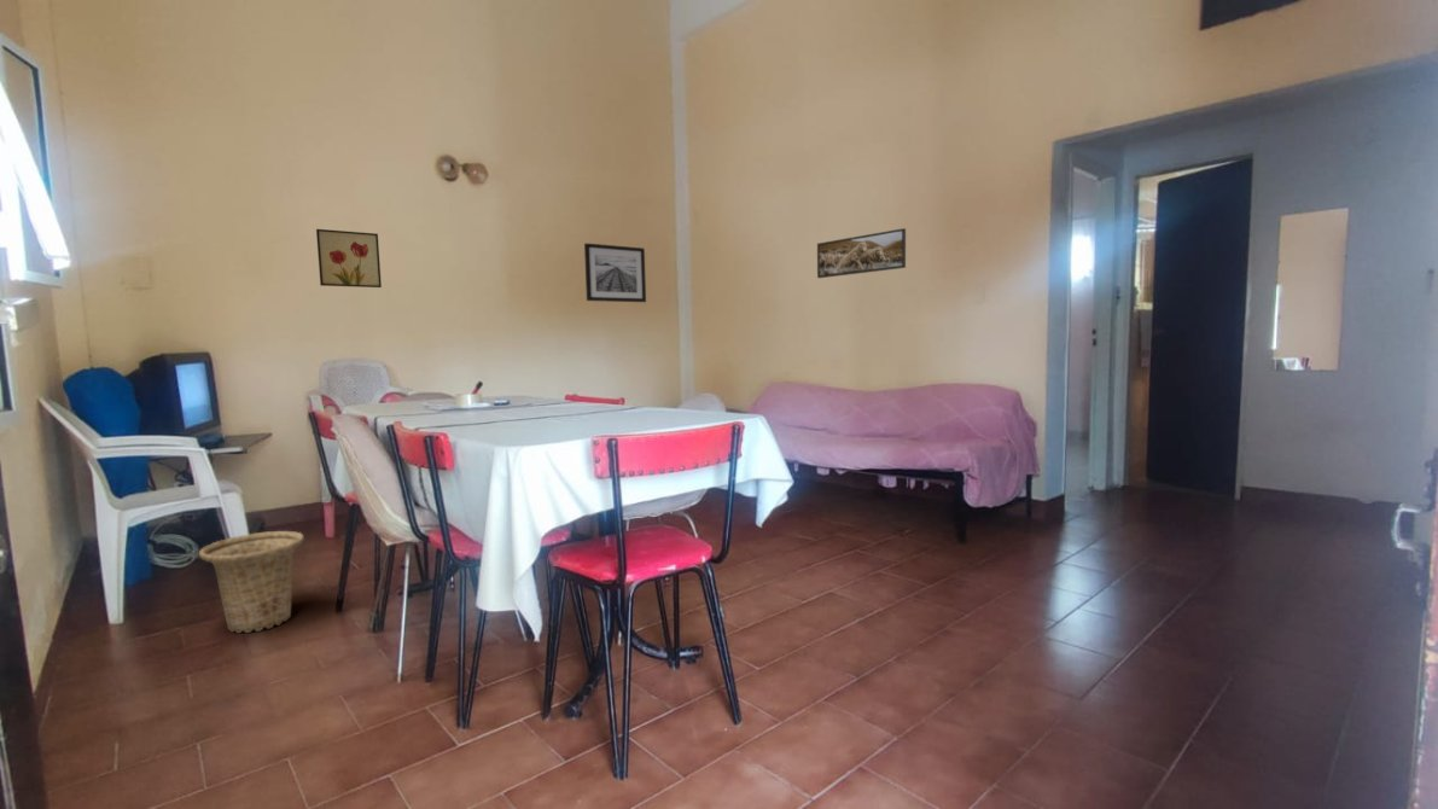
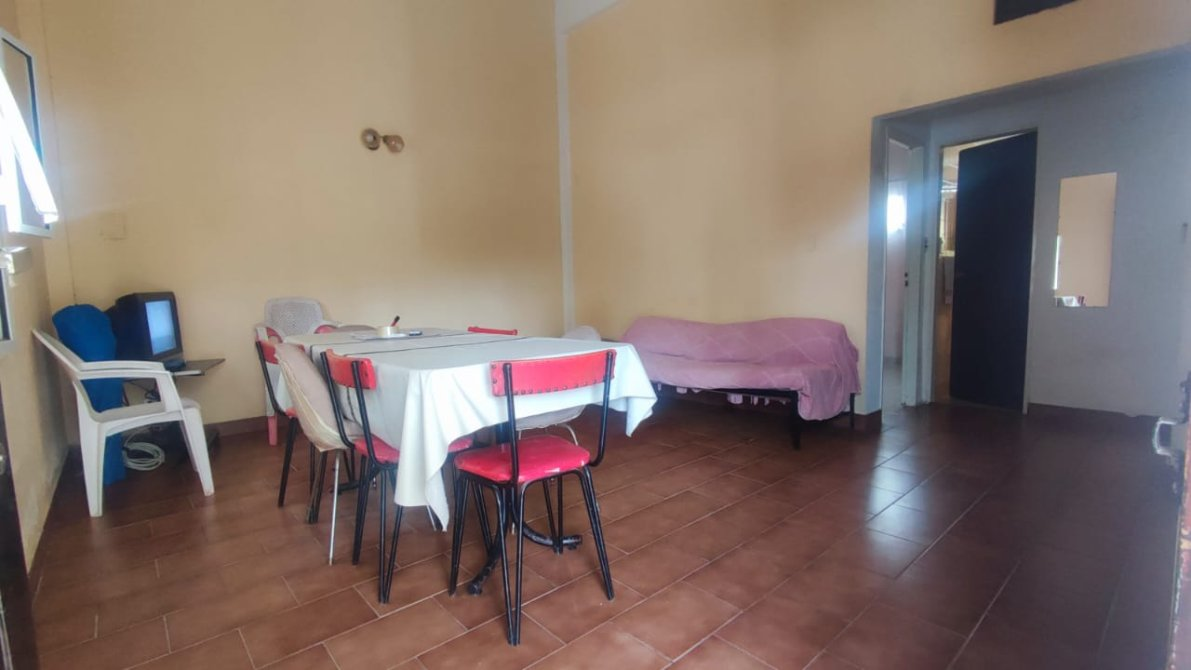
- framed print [816,227,907,279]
- wall art [315,228,383,289]
- basket [198,530,305,634]
- wall art [583,241,647,303]
